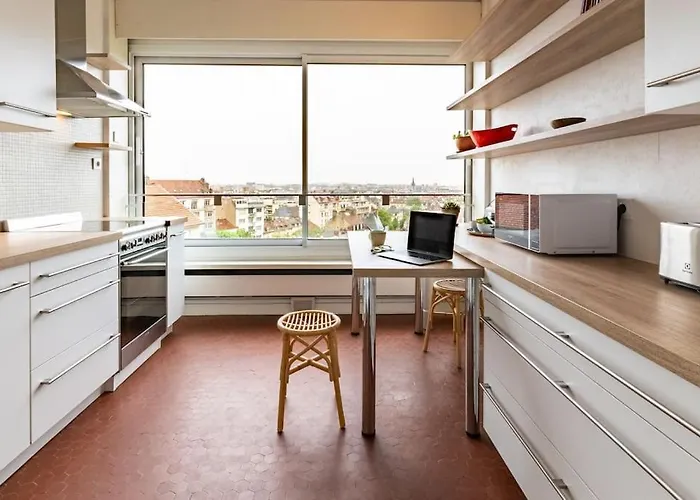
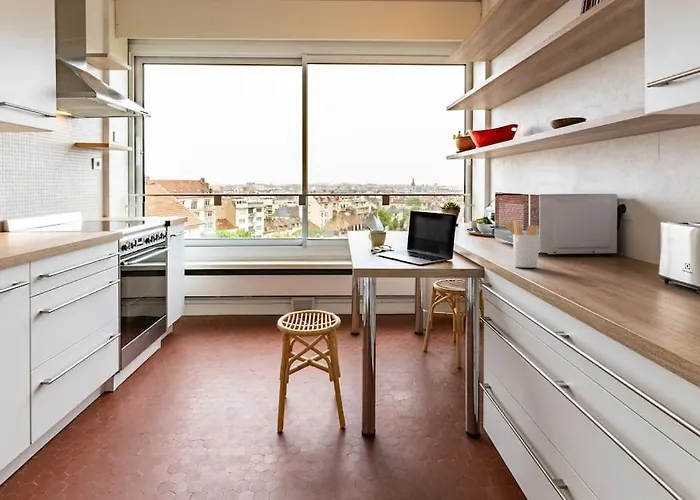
+ utensil holder [502,218,541,268]
